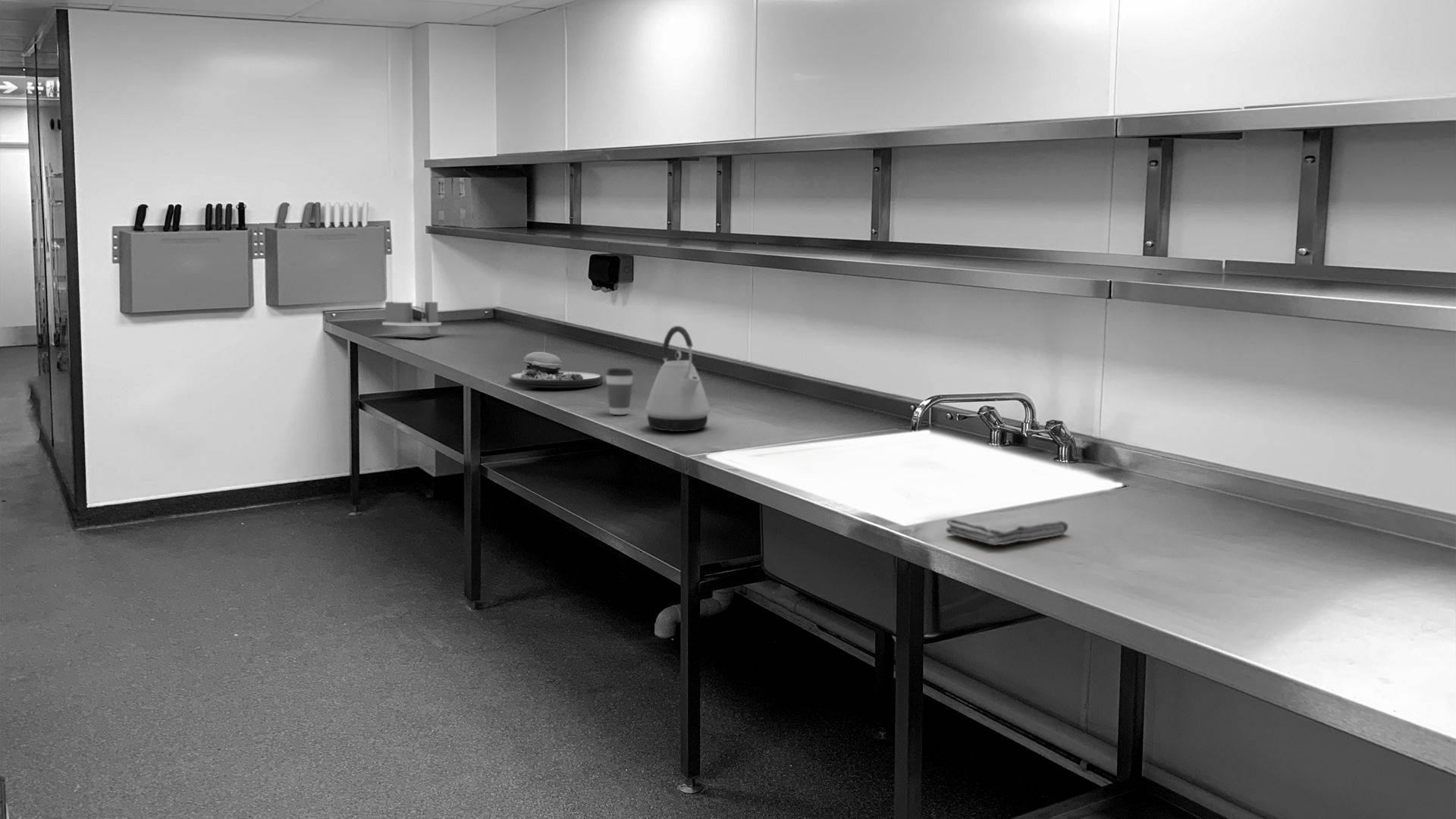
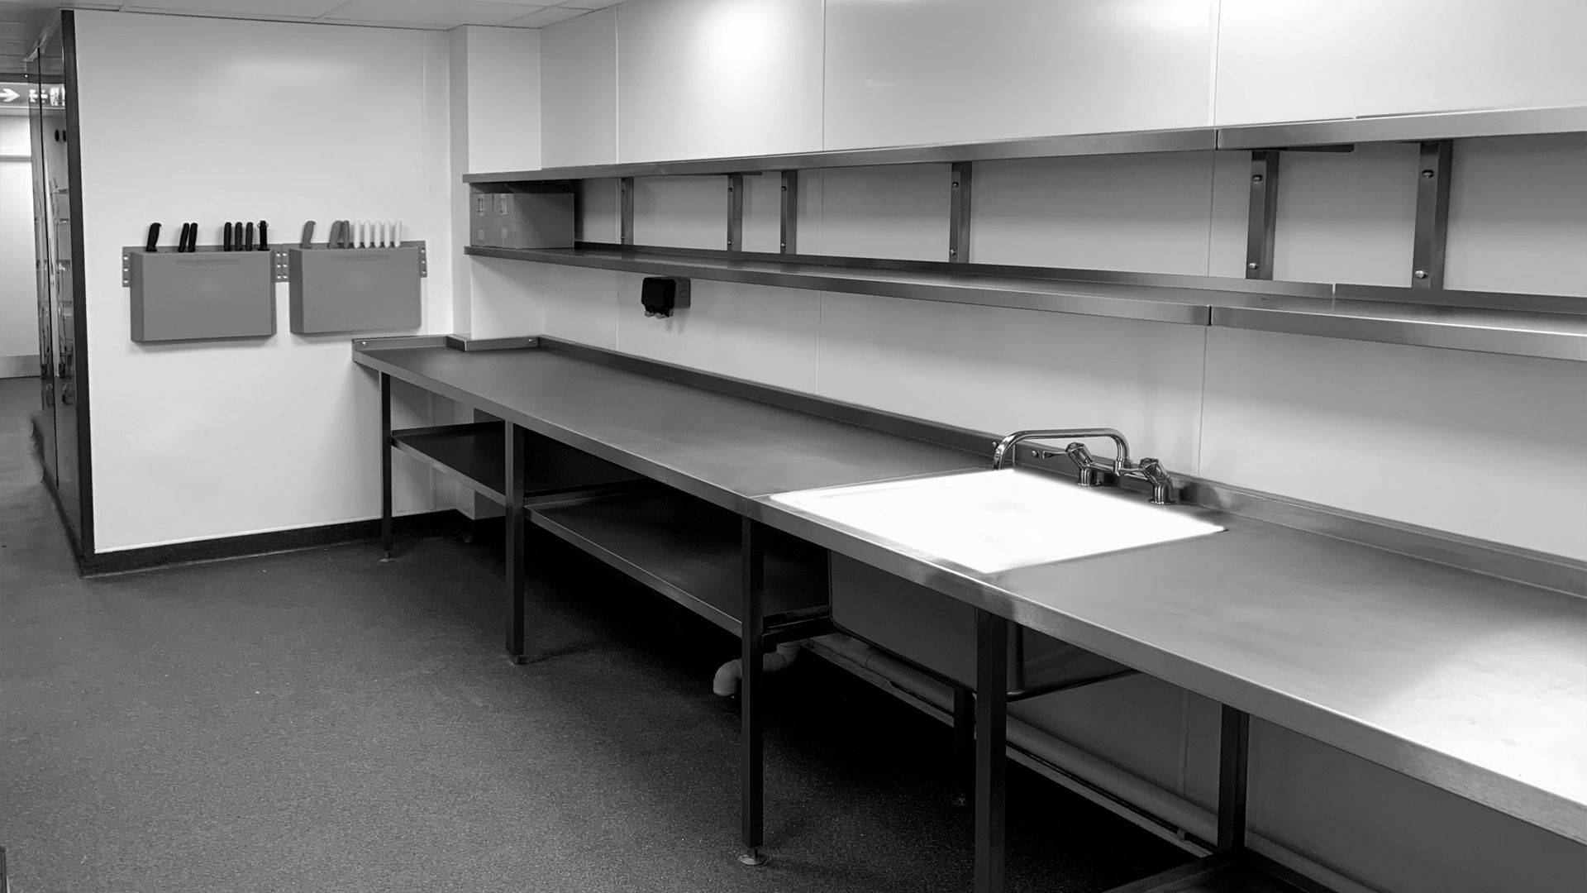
- kettle [645,325,711,432]
- plate [508,335,604,388]
- utensil holder [372,301,447,338]
- washcloth [945,510,1069,546]
- coffee cup [604,368,634,416]
